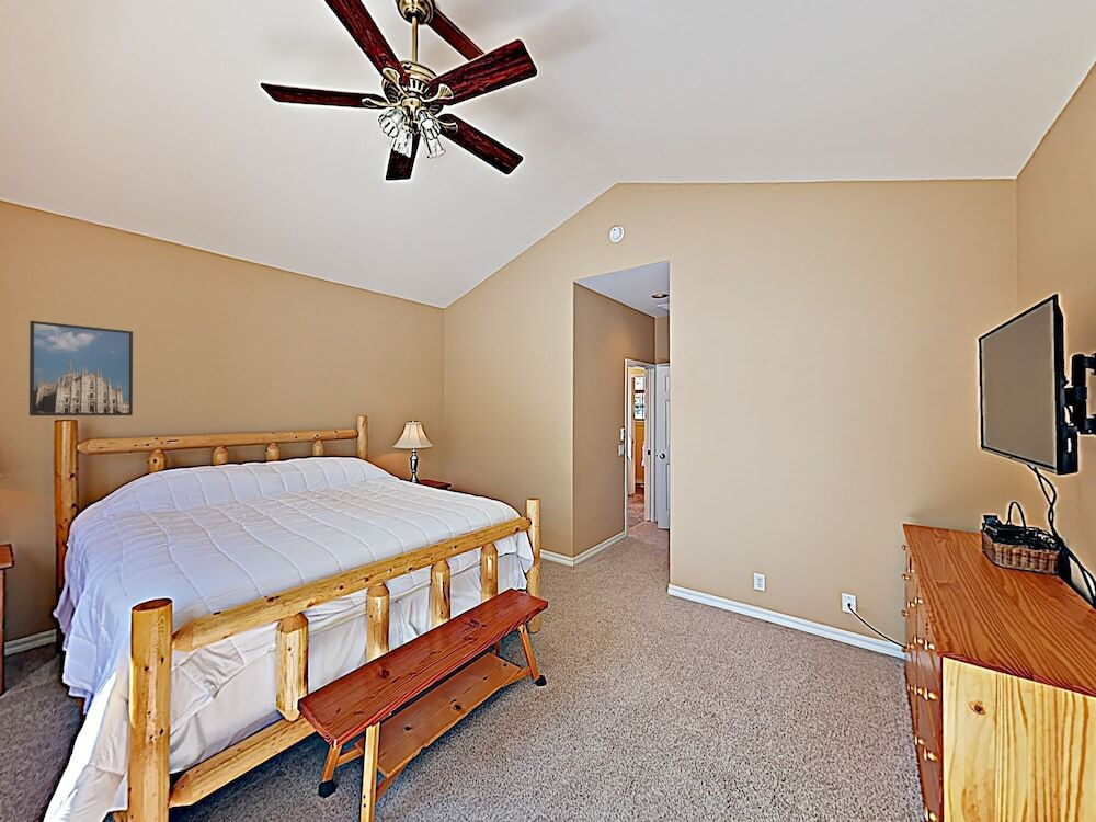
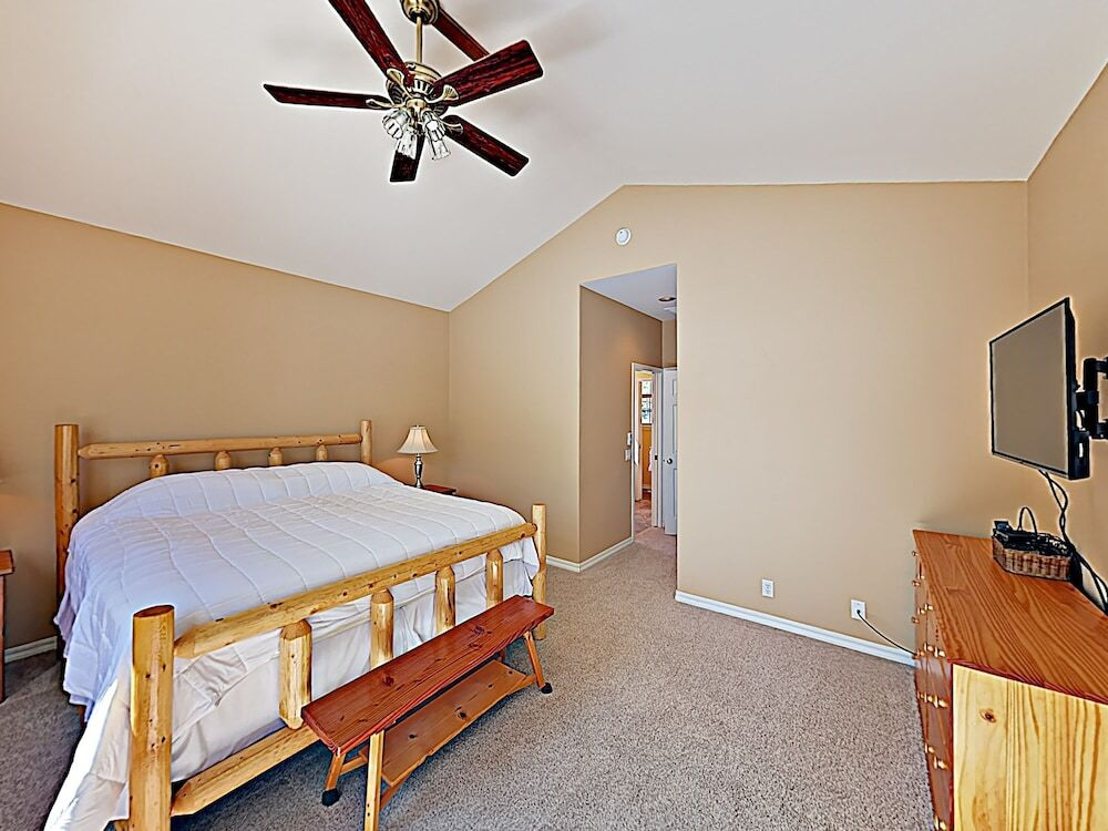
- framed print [28,320,134,416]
